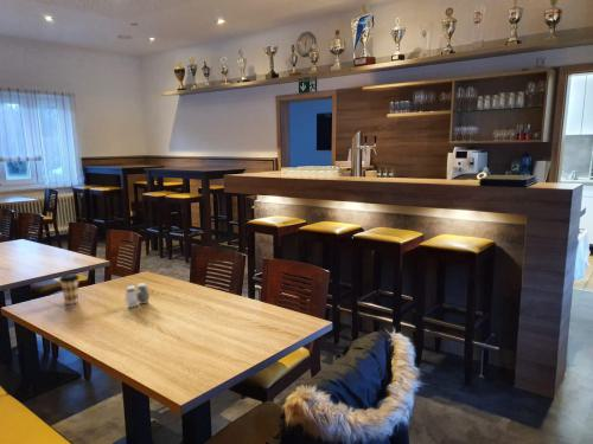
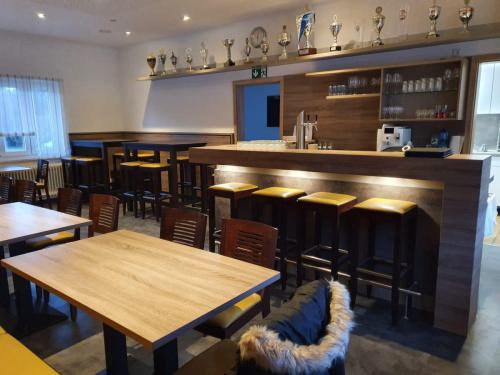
- salt and pepper shaker [125,282,151,309]
- coffee cup [58,272,81,305]
